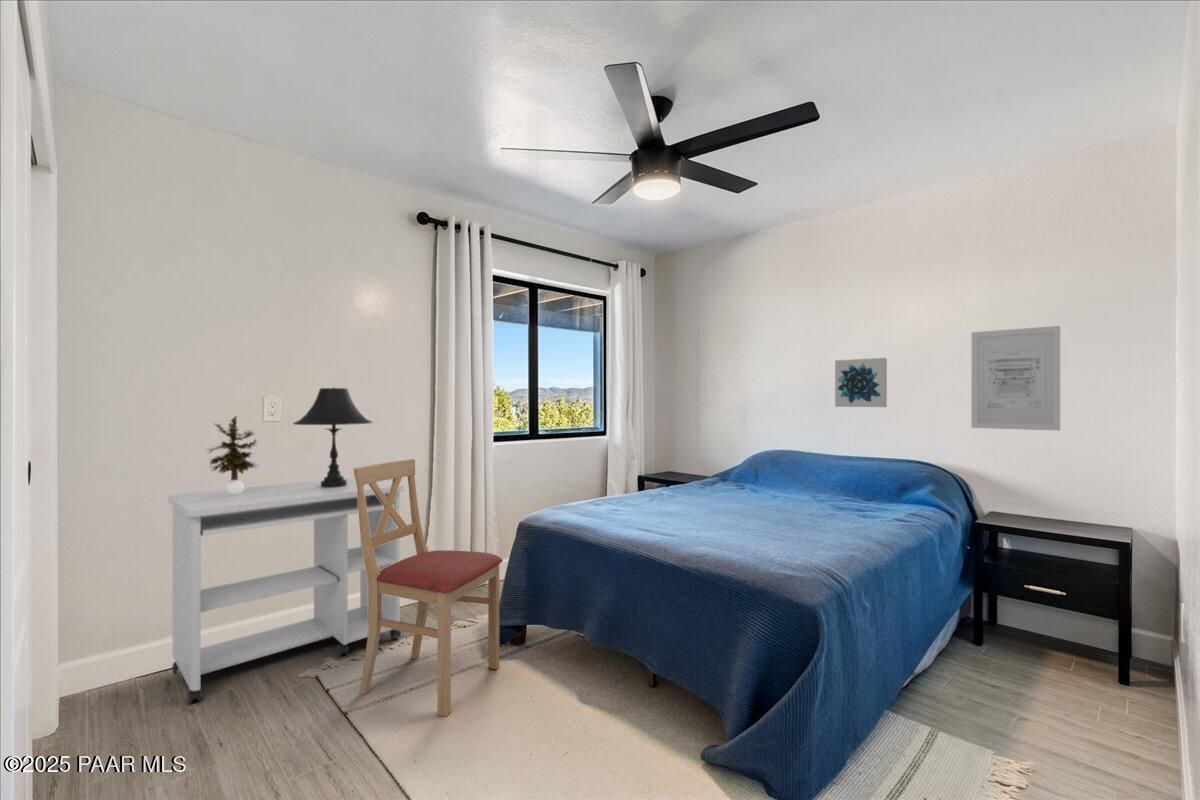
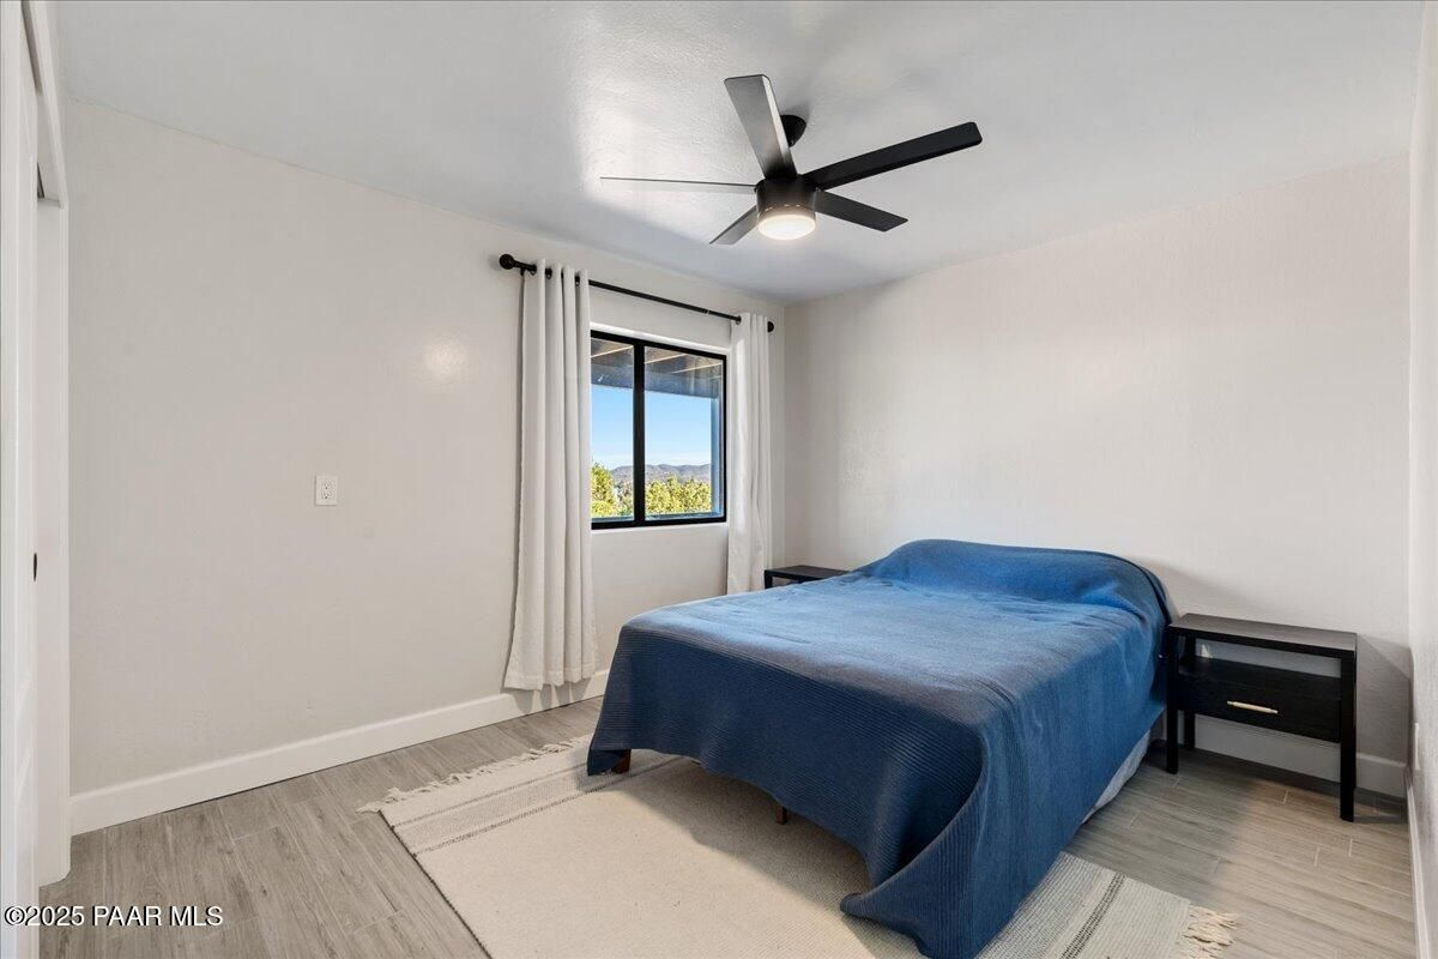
- wall art [834,357,888,408]
- potted plant [206,415,260,496]
- chair [353,458,504,717]
- table lamp [292,387,374,488]
- wall art [970,325,1061,432]
- desk [168,476,406,705]
